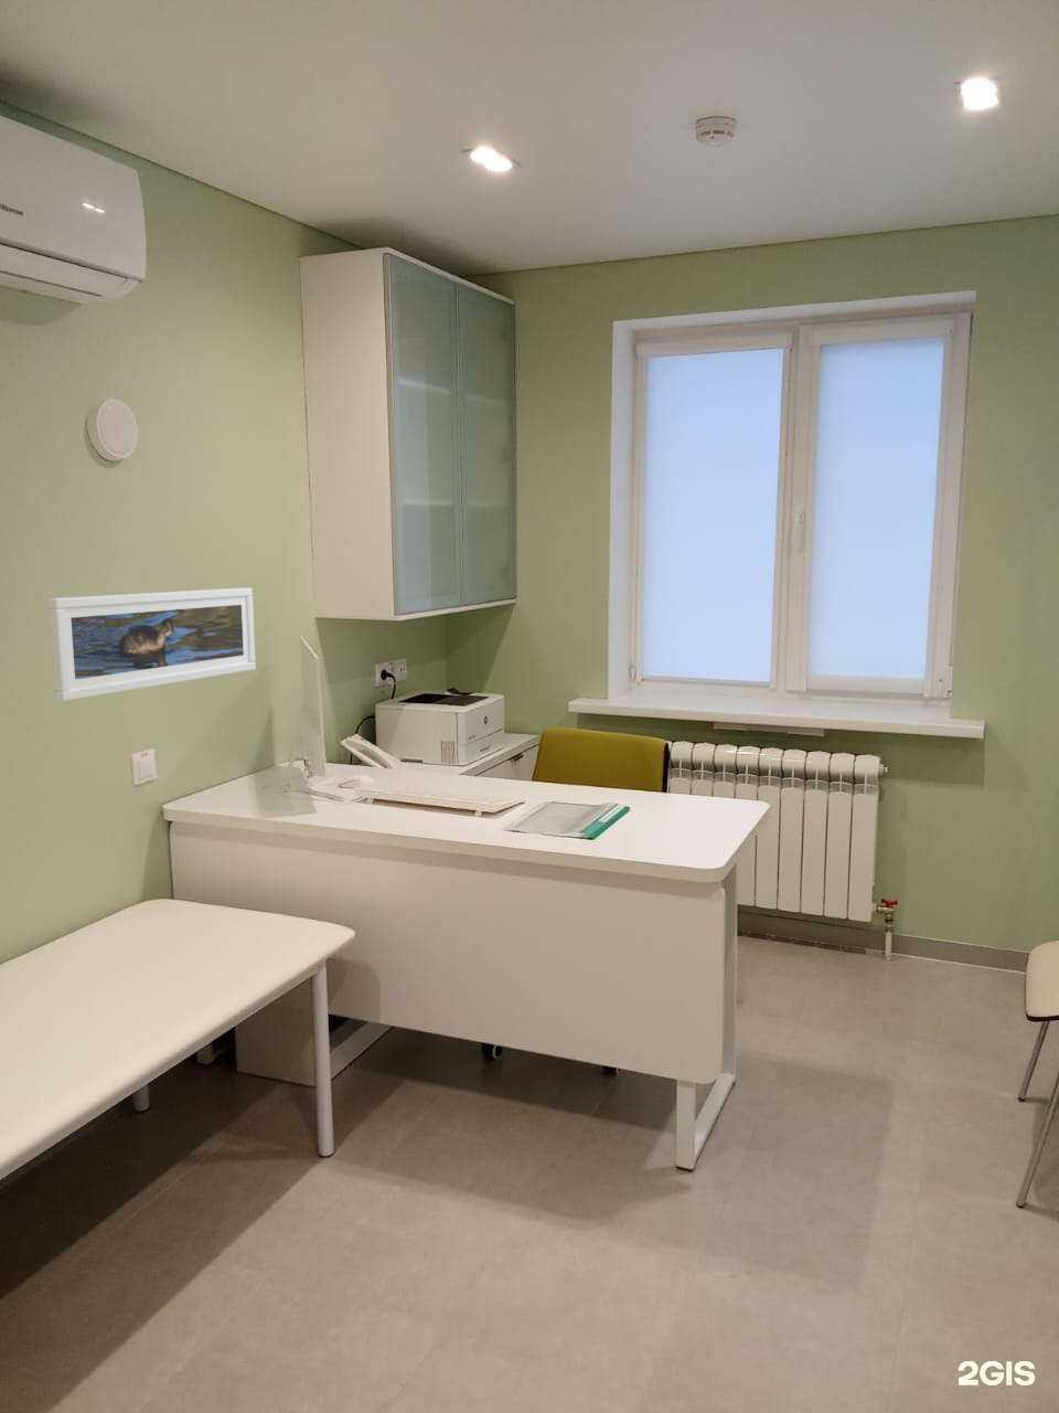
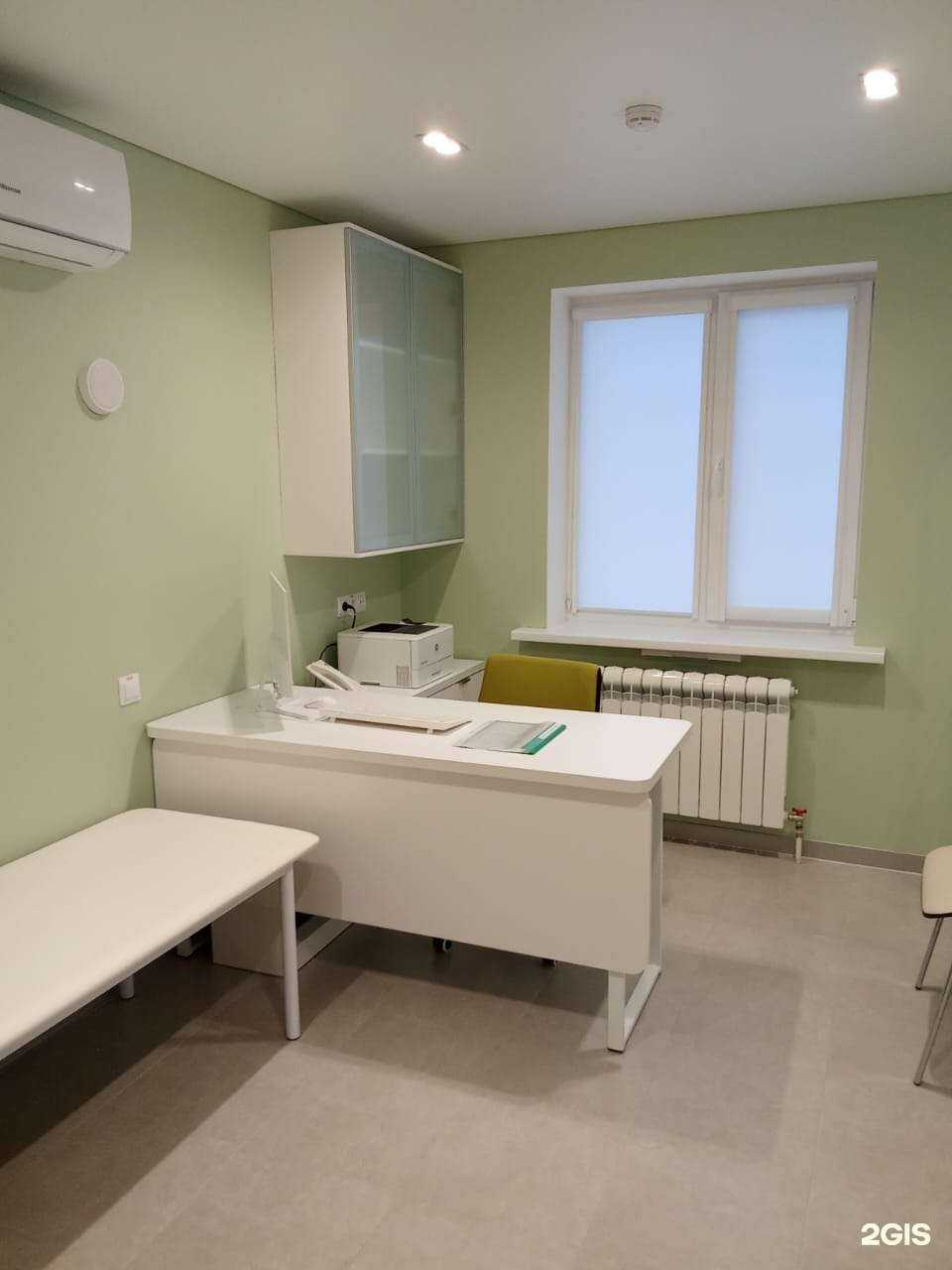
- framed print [48,586,257,702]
